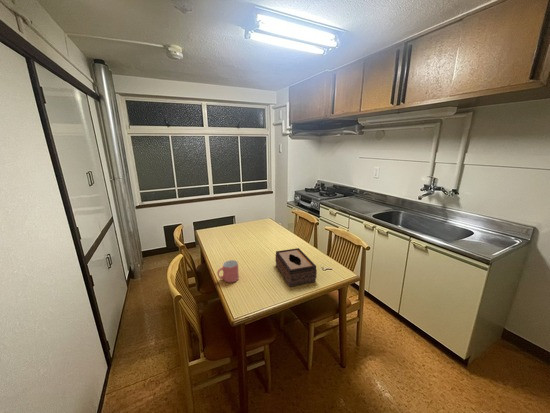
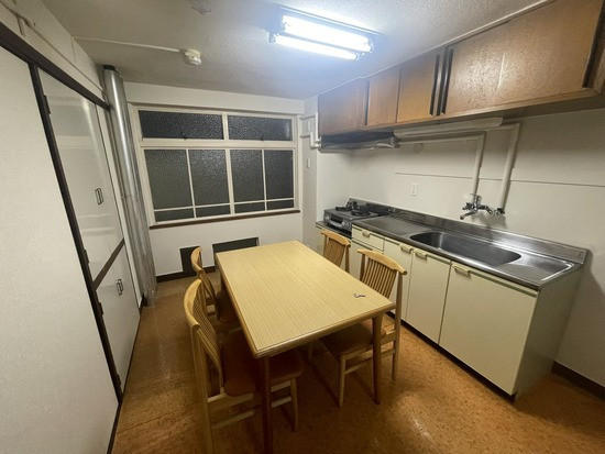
- tissue box [275,247,318,288]
- mug [216,259,240,283]
